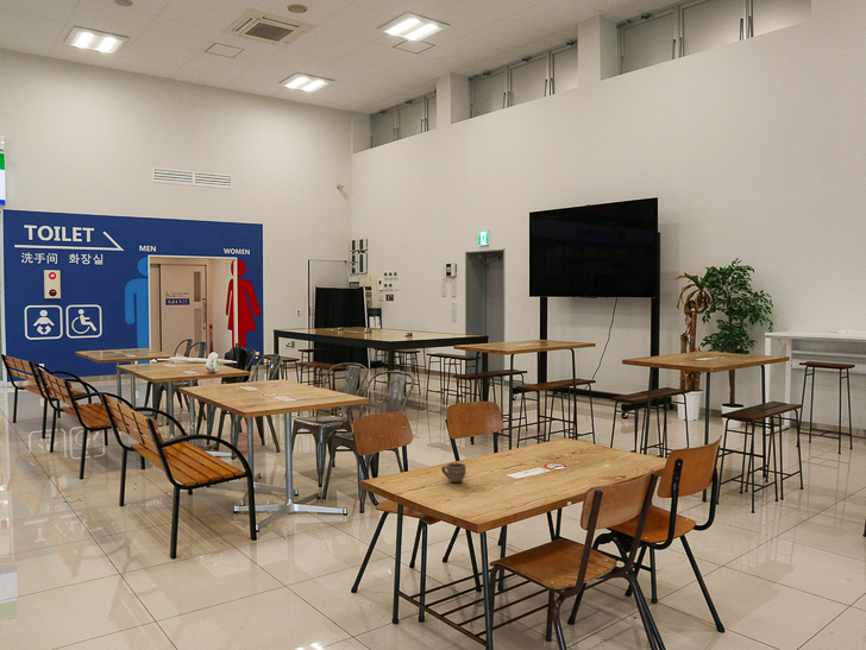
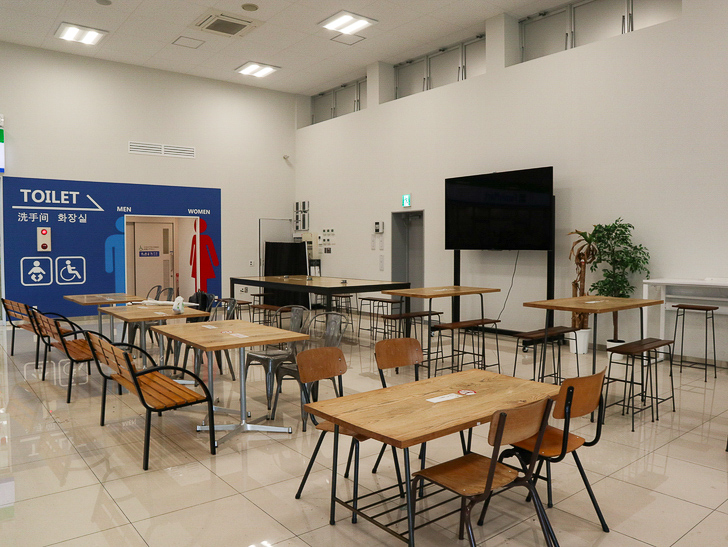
- cup [440,462,467,484]
